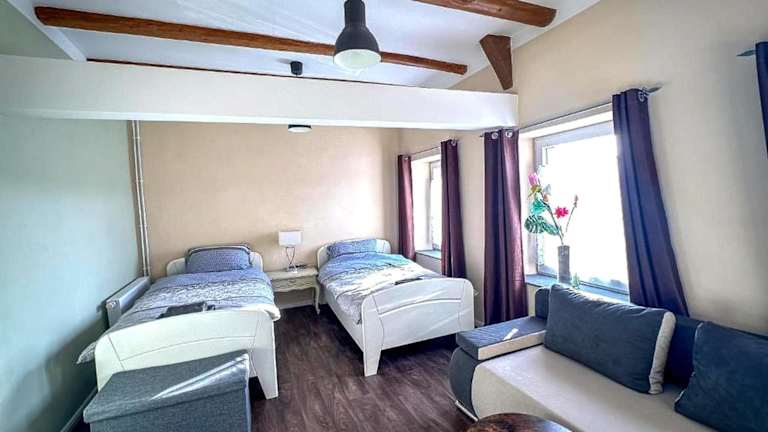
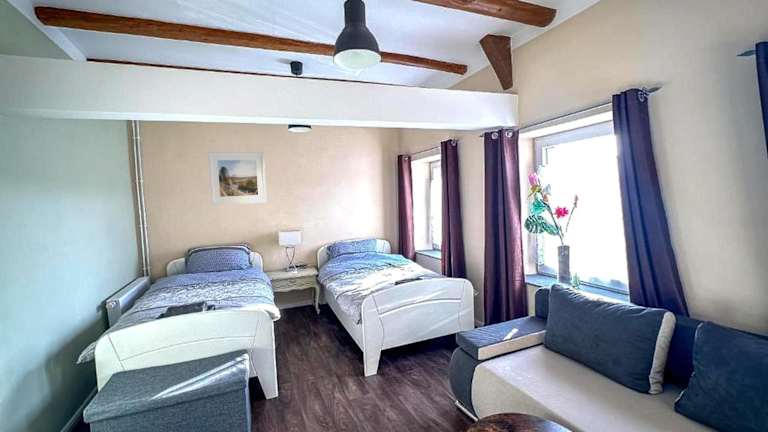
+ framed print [207,151,268,206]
